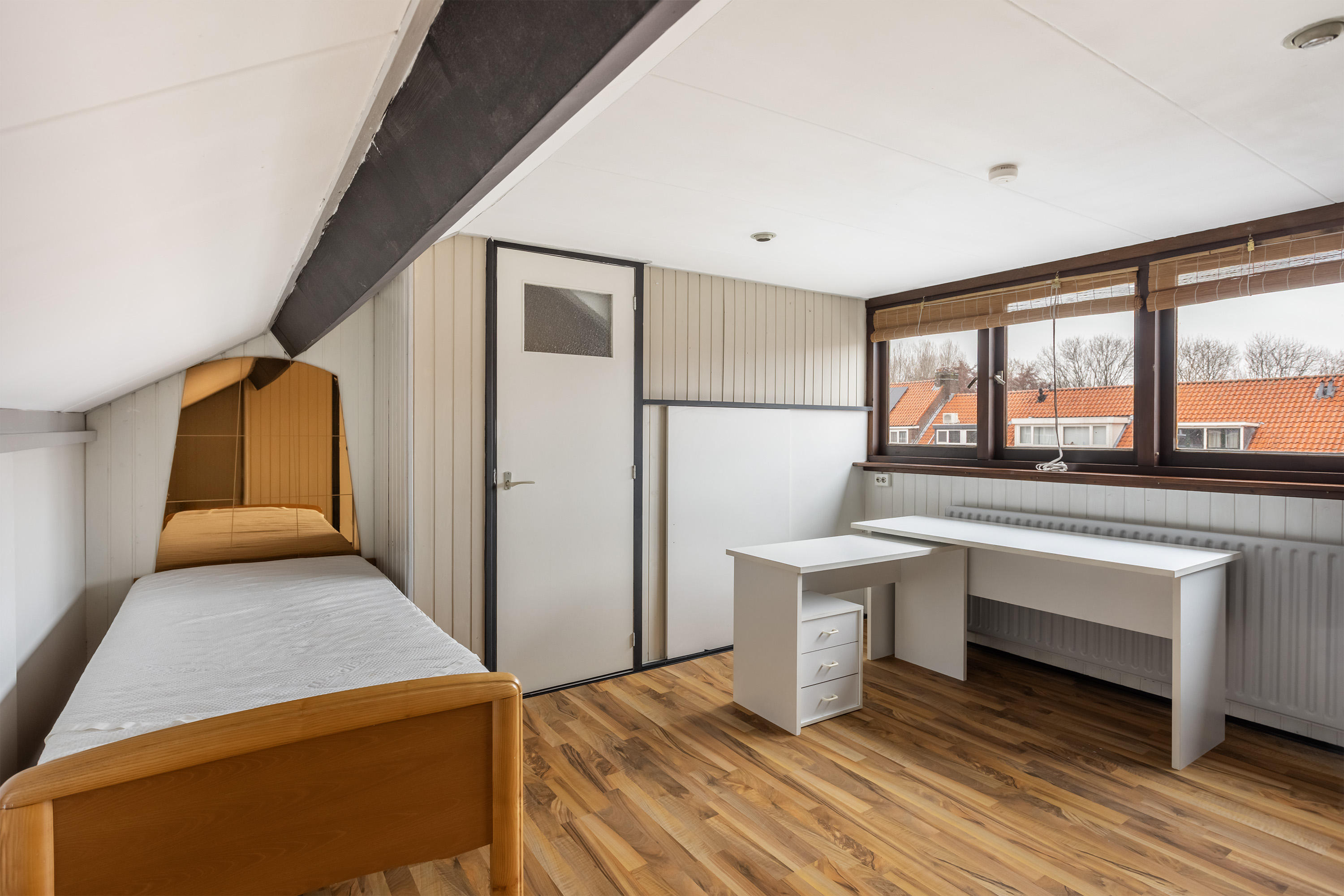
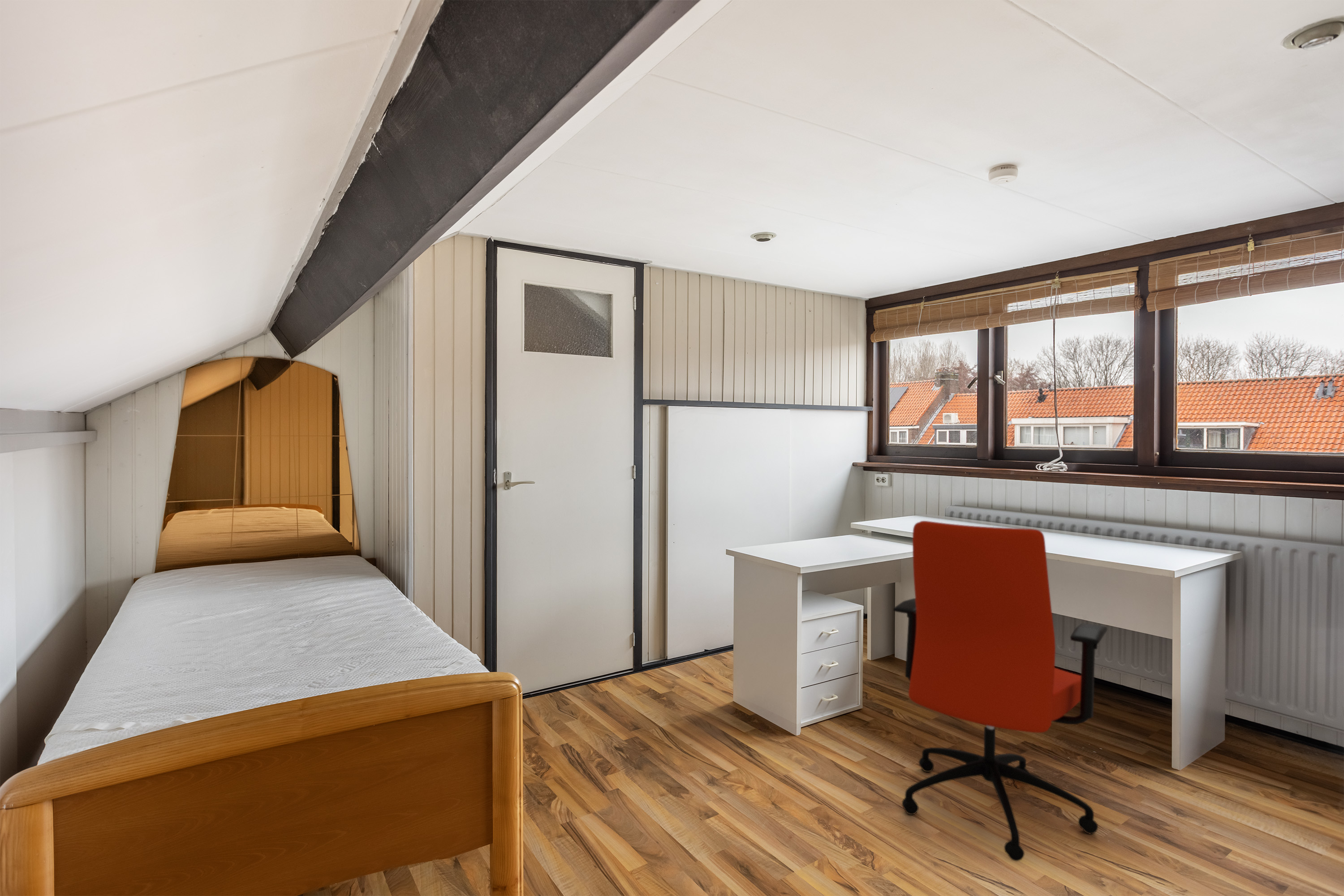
+ office chair [893,520,1108,862]
